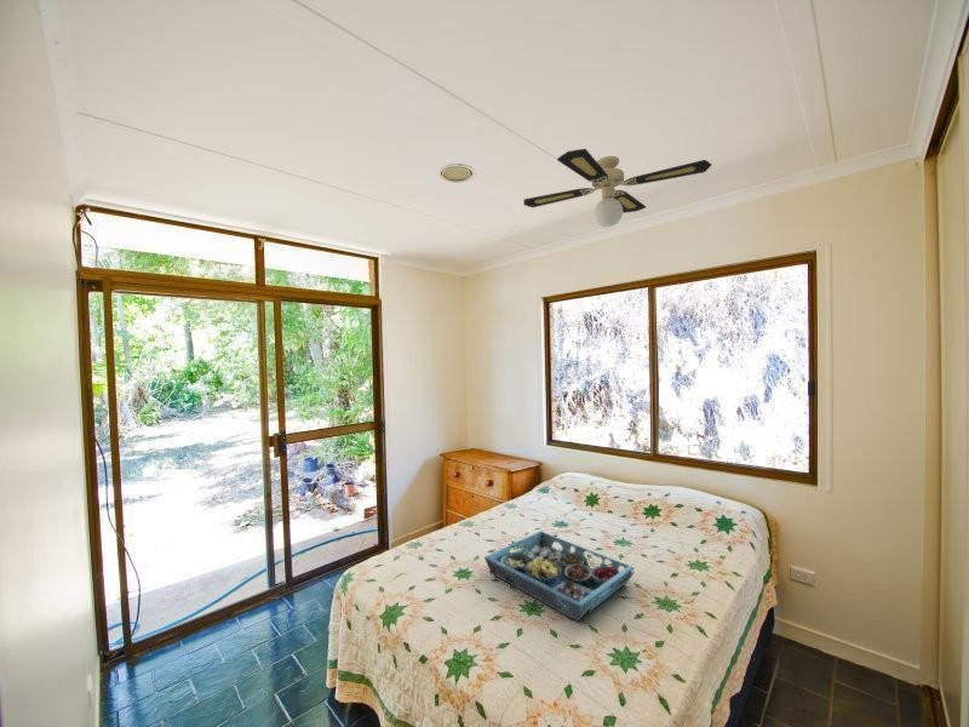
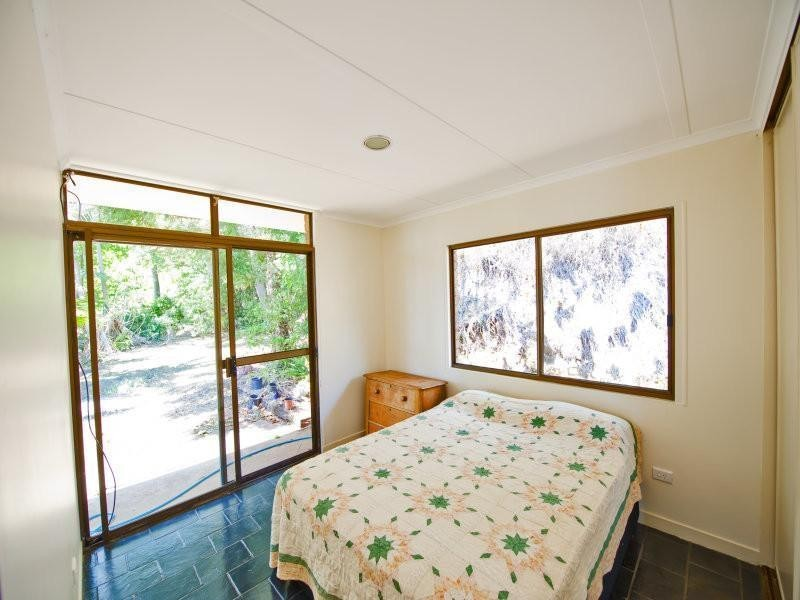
- ceiling fan [522,148,713,229]
- serving tray [483,529,636,623]
